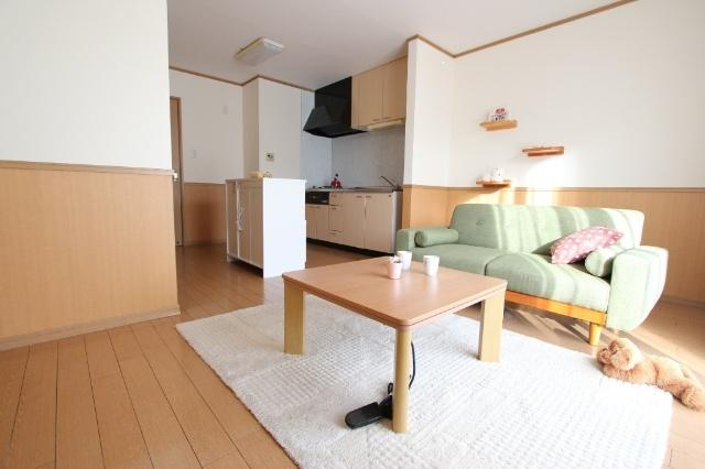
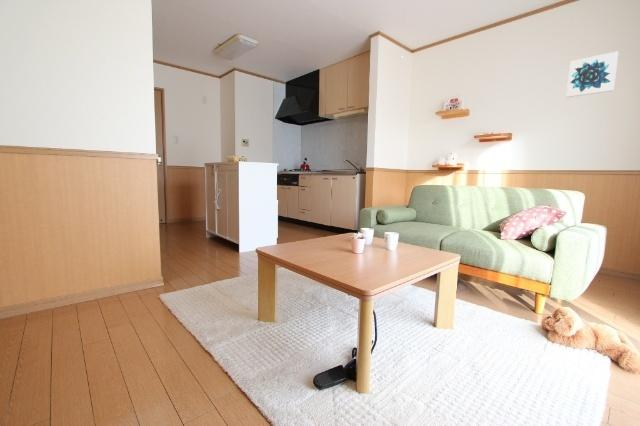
+ wall art [565,50,619,99]
